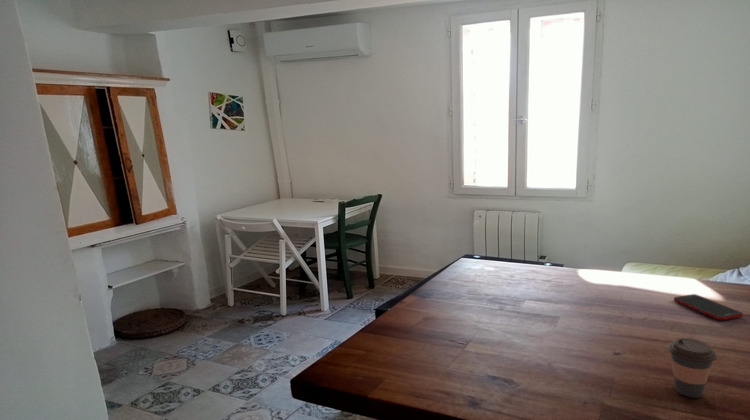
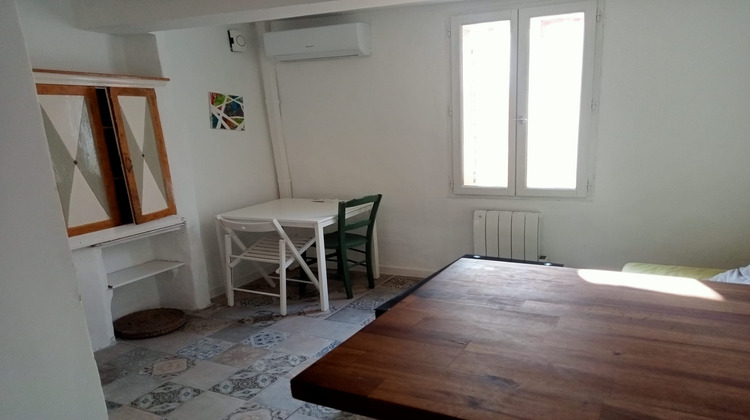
- cell phone [673,293,744,321]
- coffee cup [667,337,718,399]
